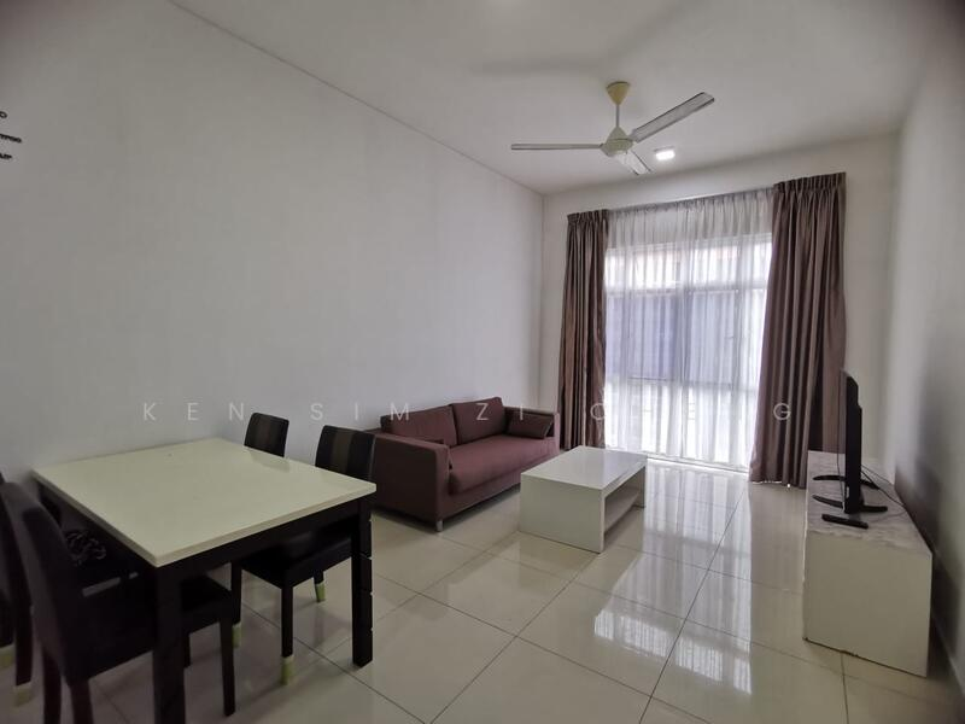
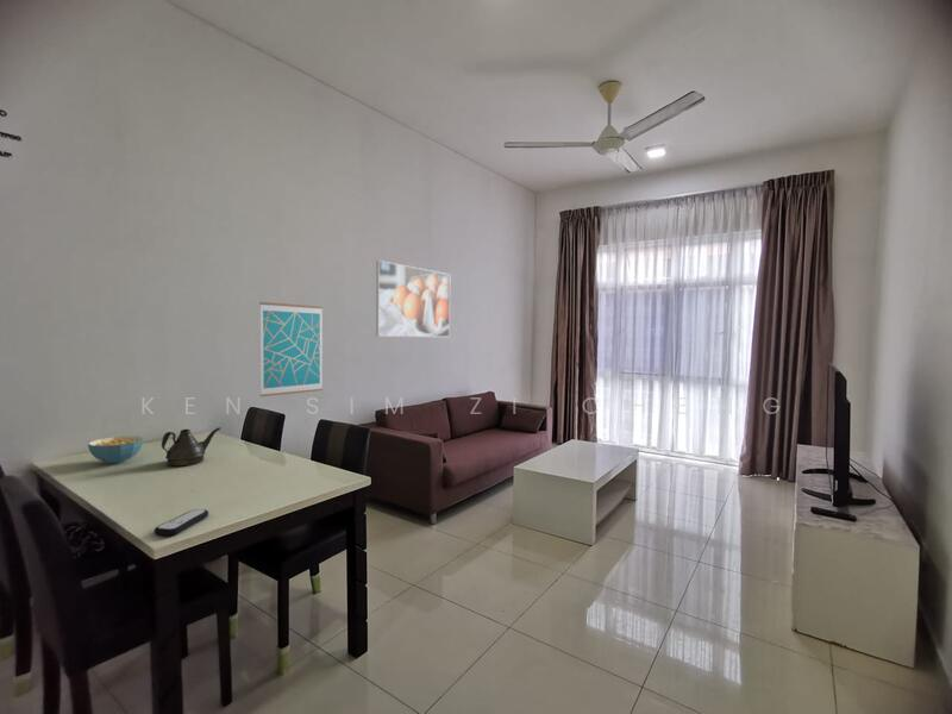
+ teapot [161,426,221,468]
+ wall art [258,301,324,397]
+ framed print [375,259,451,338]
+ cereal bowl [87,434,145,465]
+ remote control [154,508,209,537]
